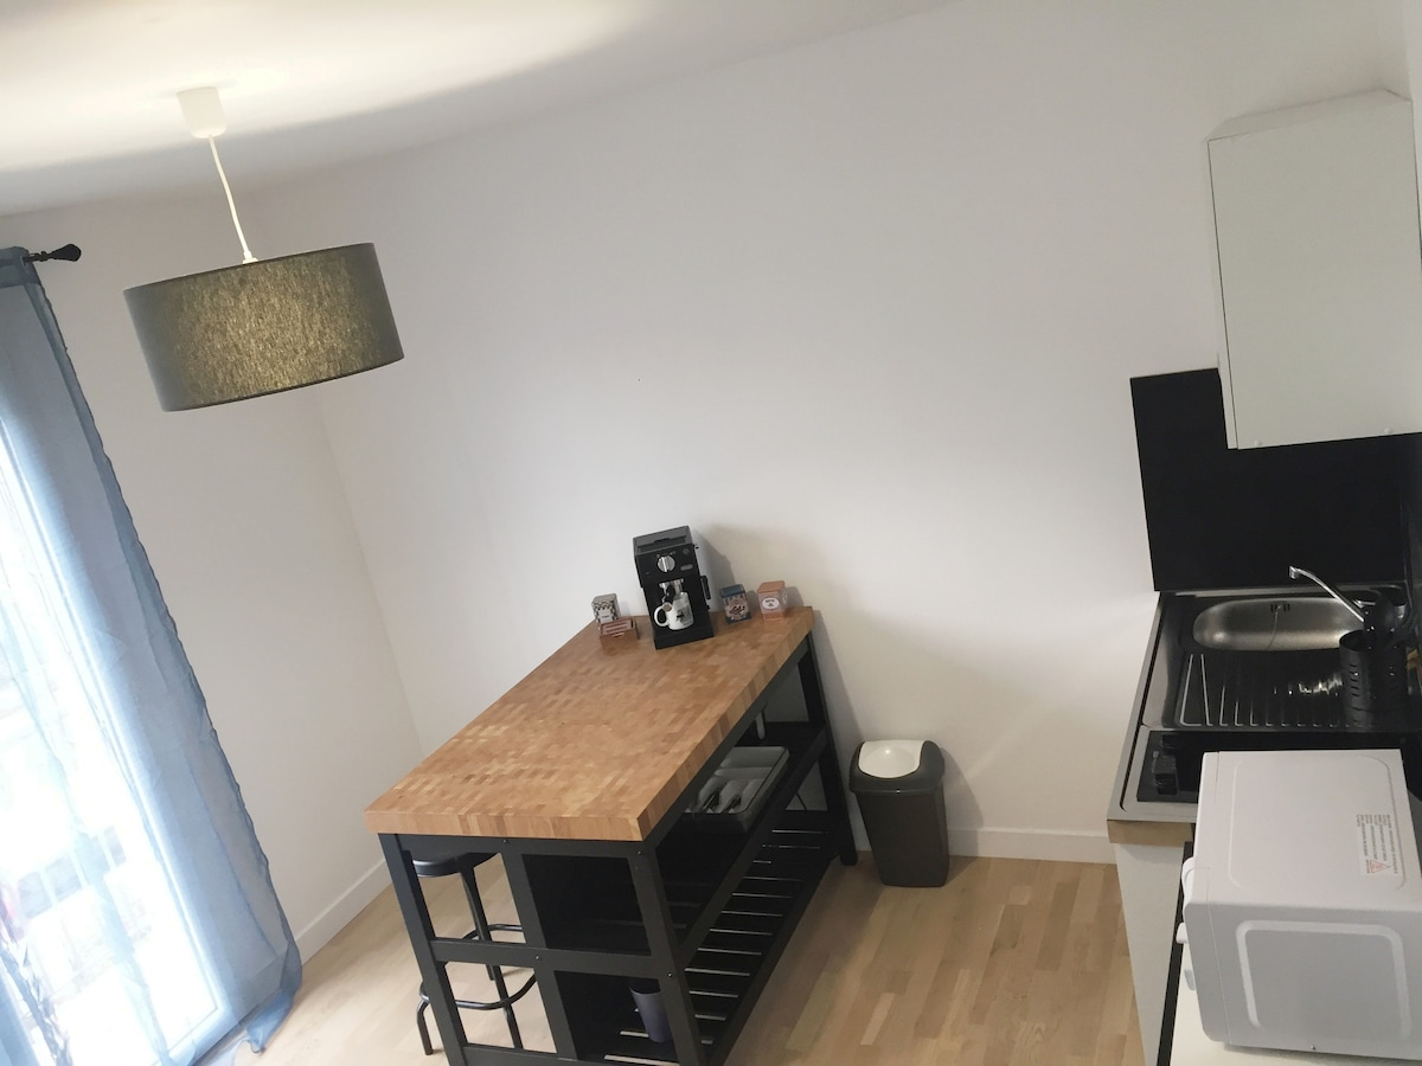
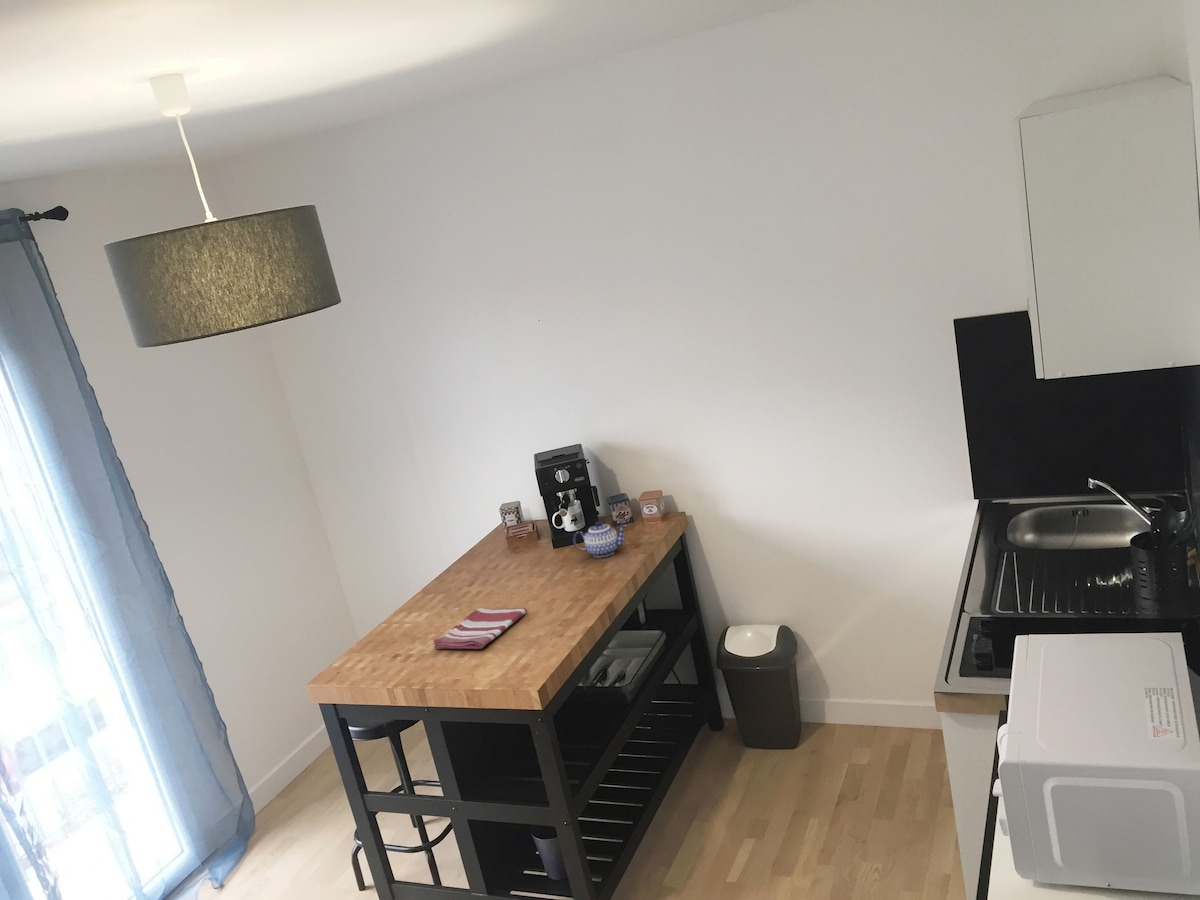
+ teapot [572,520,628,558]
+ dish towel [433,607,528,650]
